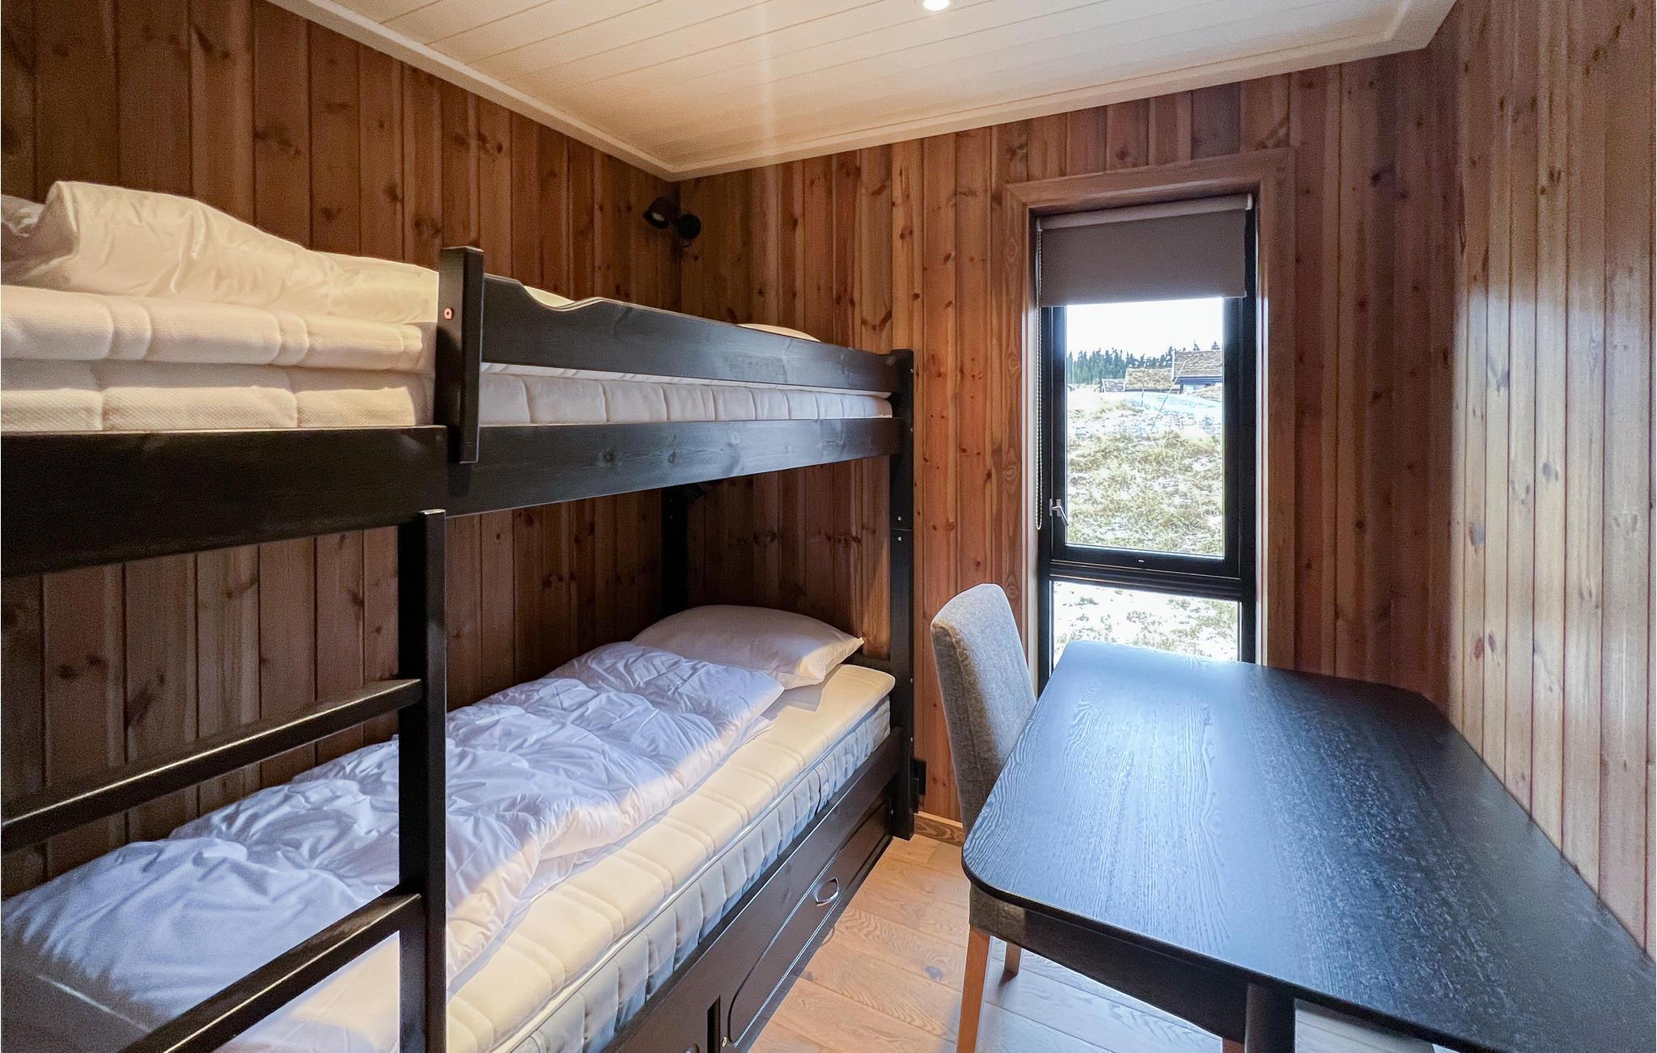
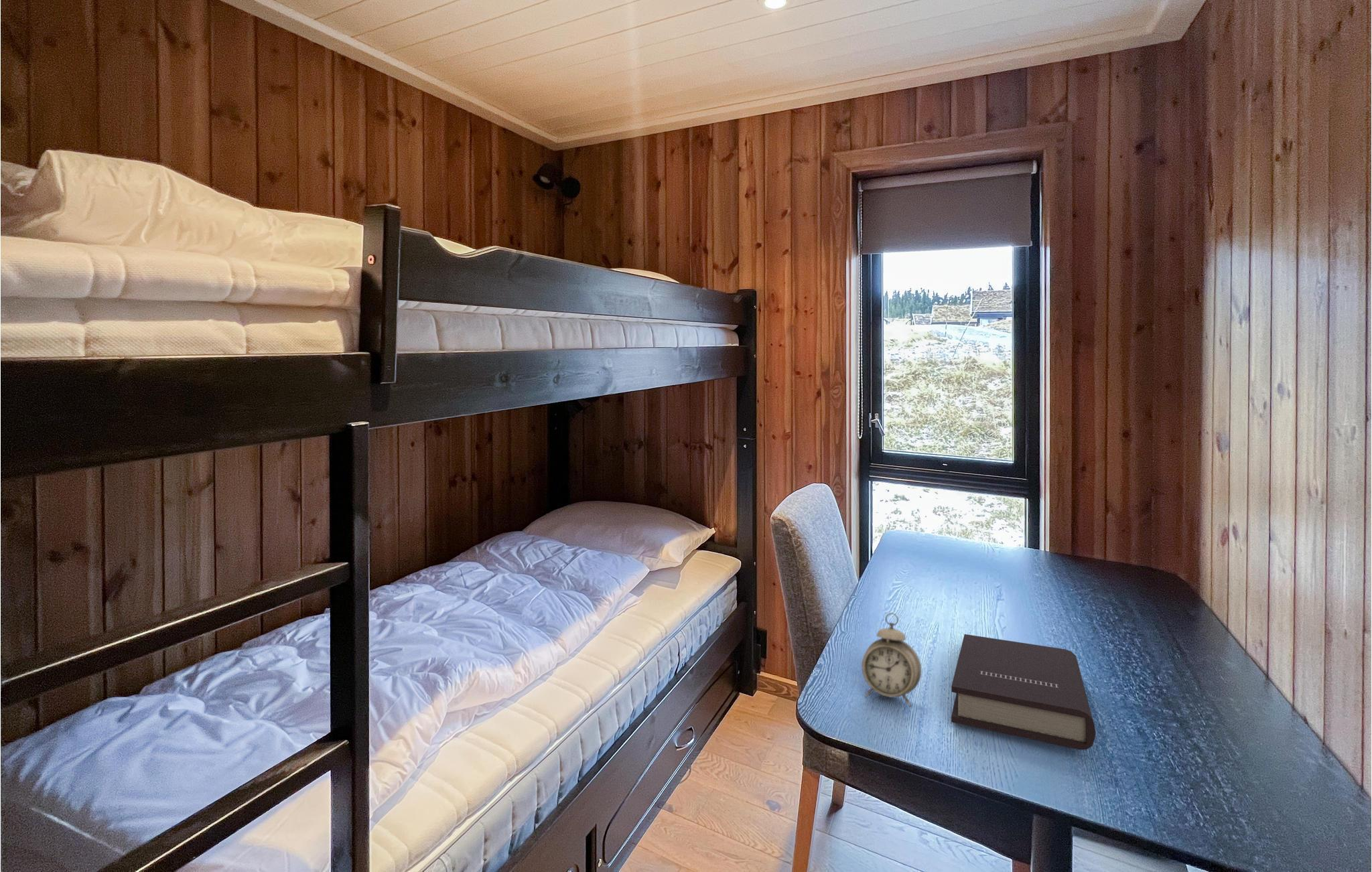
+ alarm clock [861,612,922,708]
+ book [951,634,1096,750]
